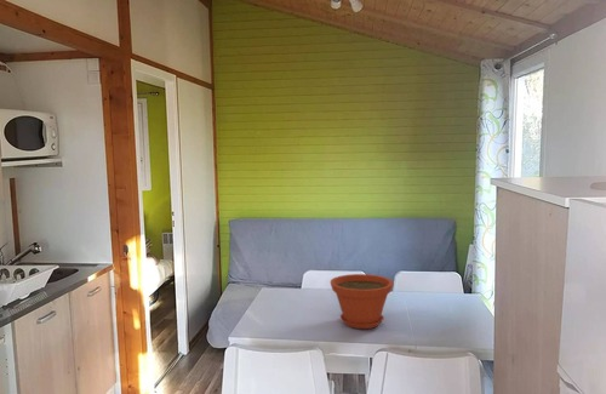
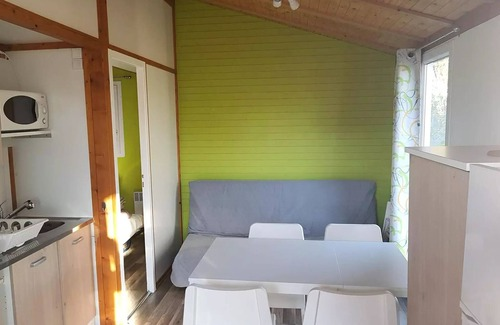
- plant pot [330,273,395,330]
